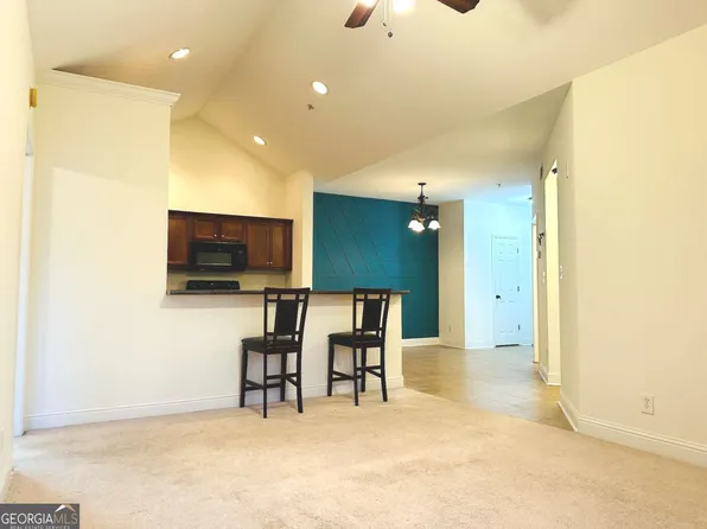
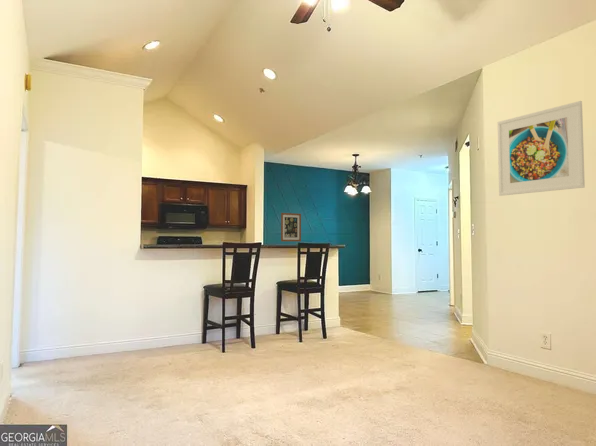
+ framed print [497,100,586,197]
+ wall art [280,212,302,242]
